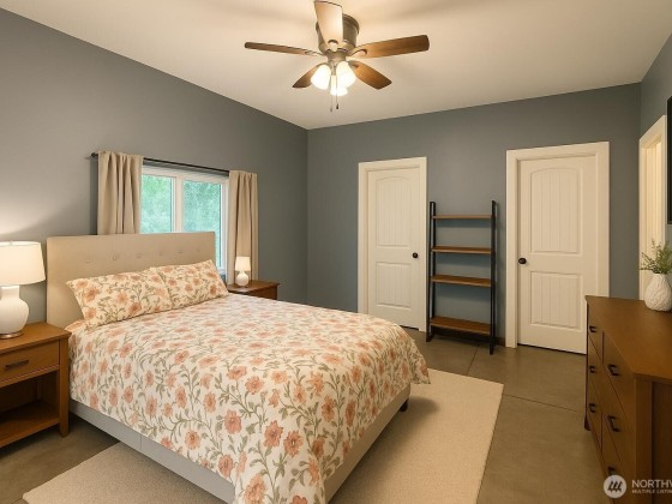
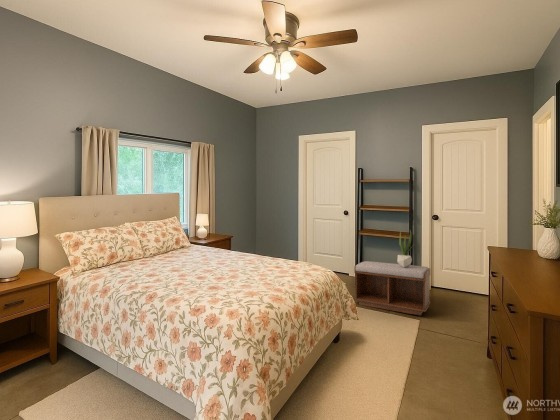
+ potted plant [396,229,414,267]
+ bench [353,260,431,316]
